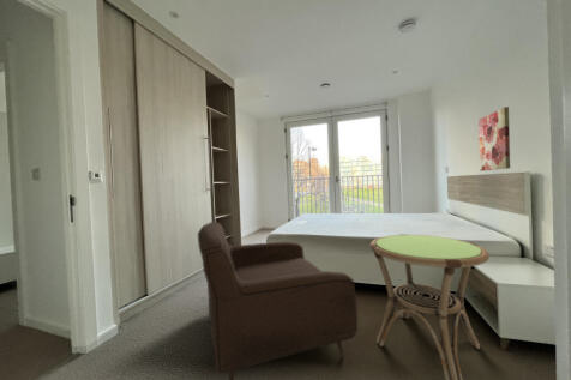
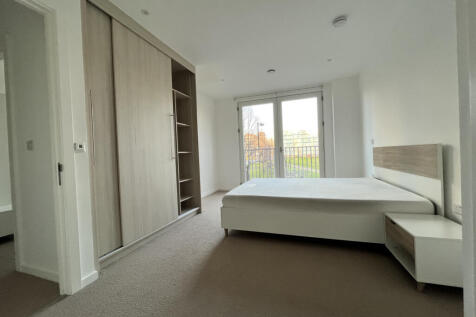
- side table [369,234,491,380]
- wall art [477,105,511,173]
- armchair [197,221,359,380]
